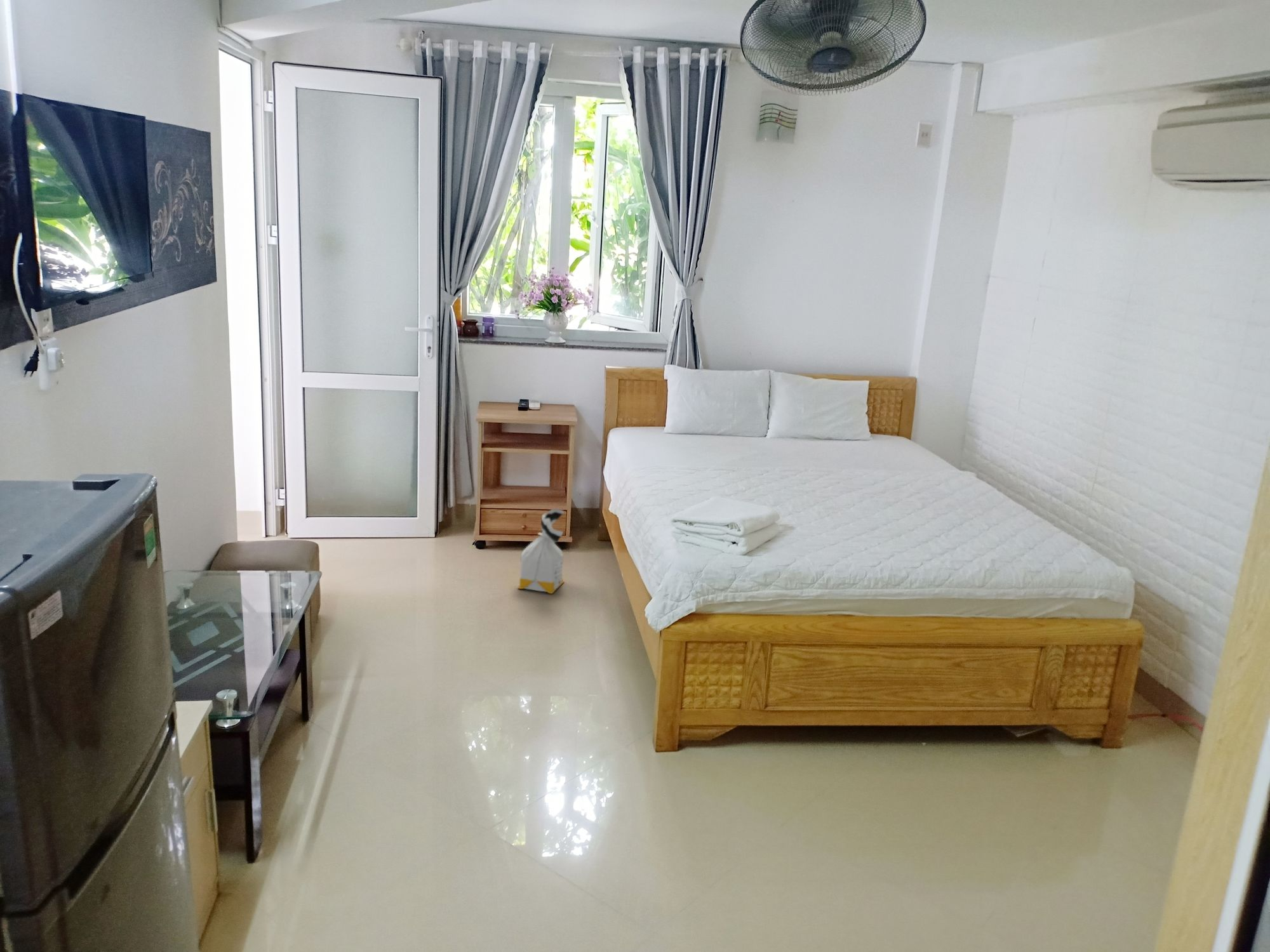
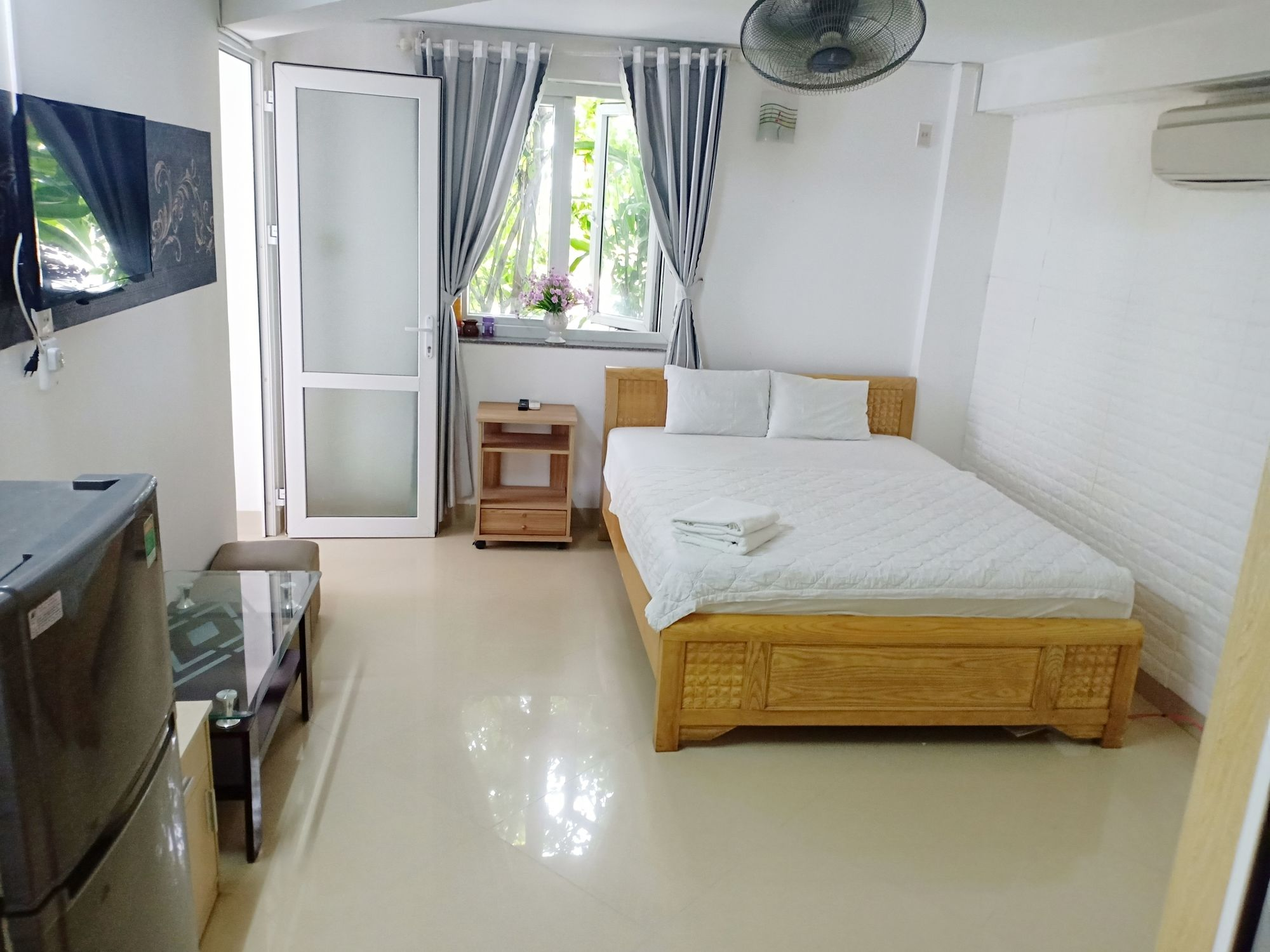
- bag [517,508,565,594]
